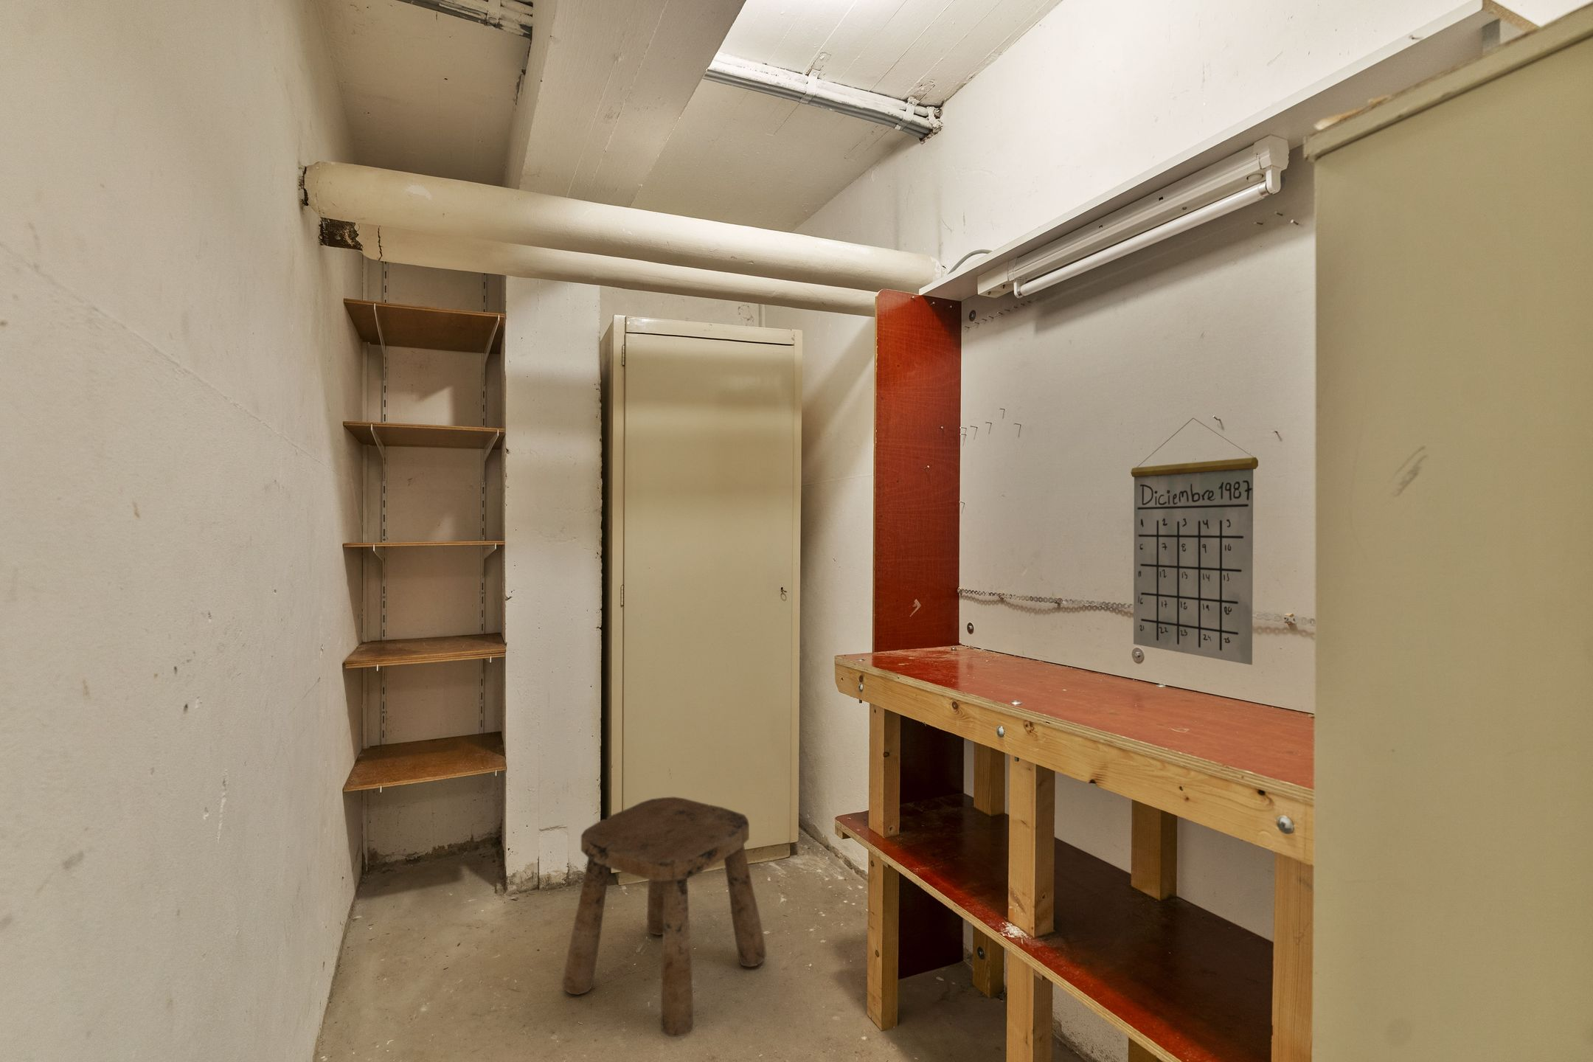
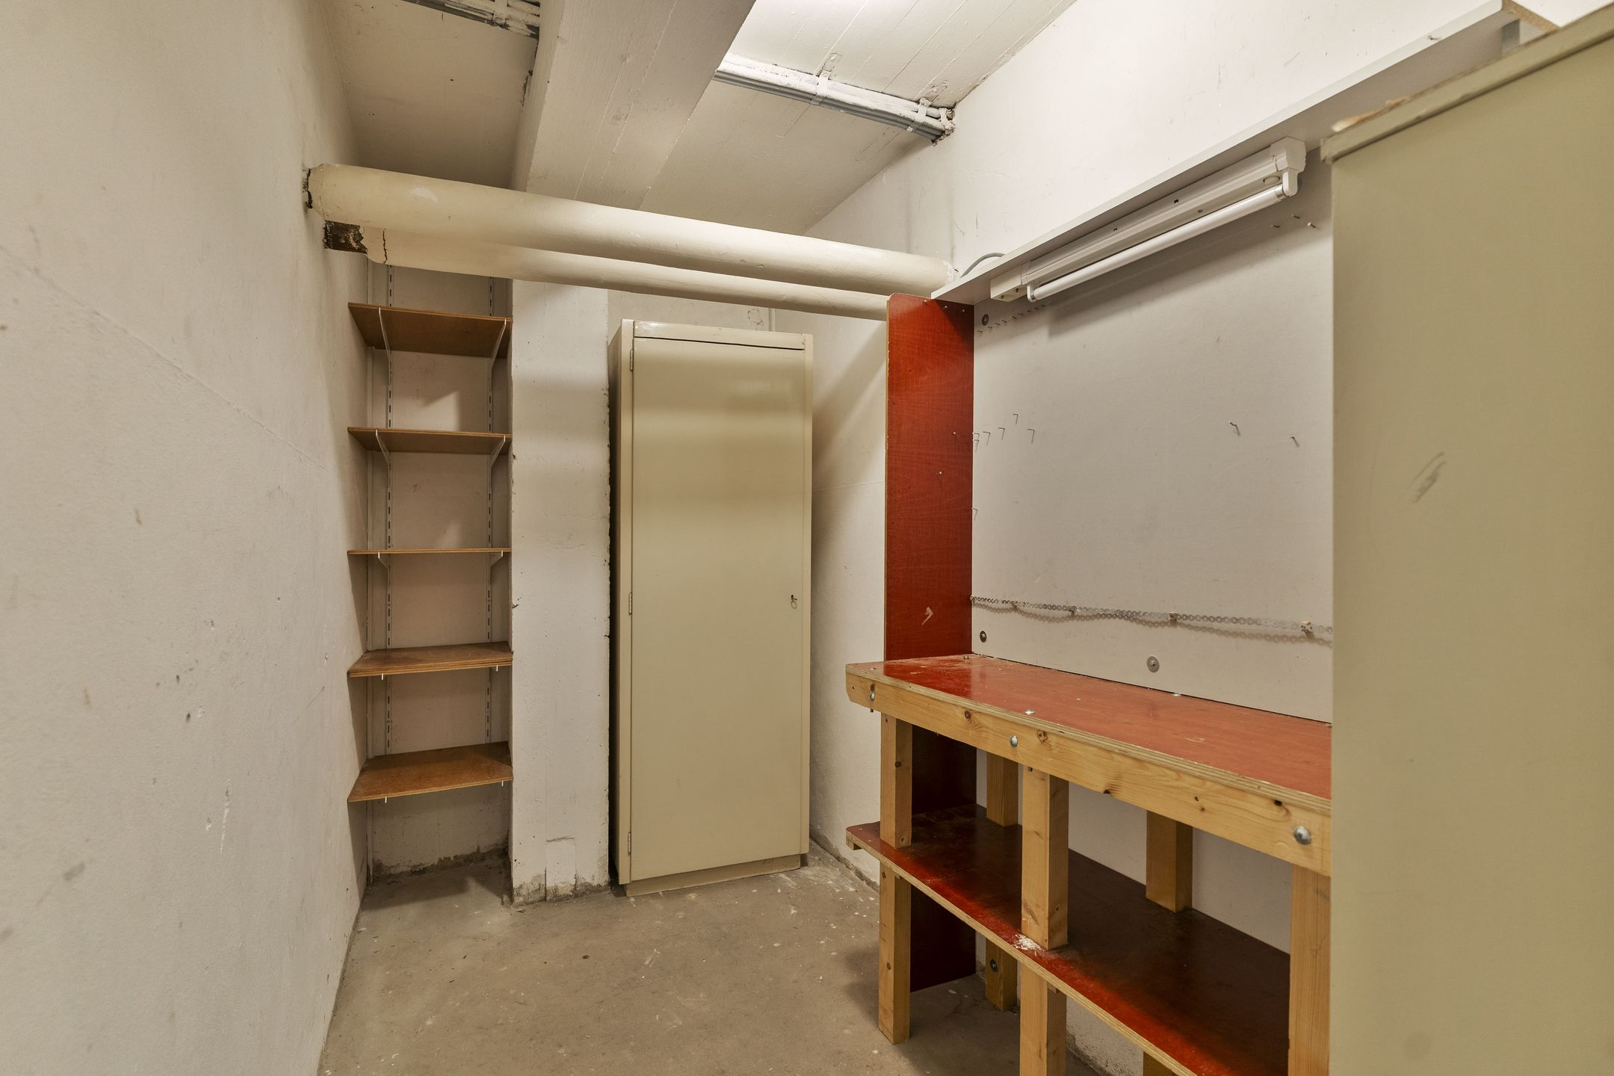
- calendar [1130,417,1259,666]
- stool [562,795,768,1037]
